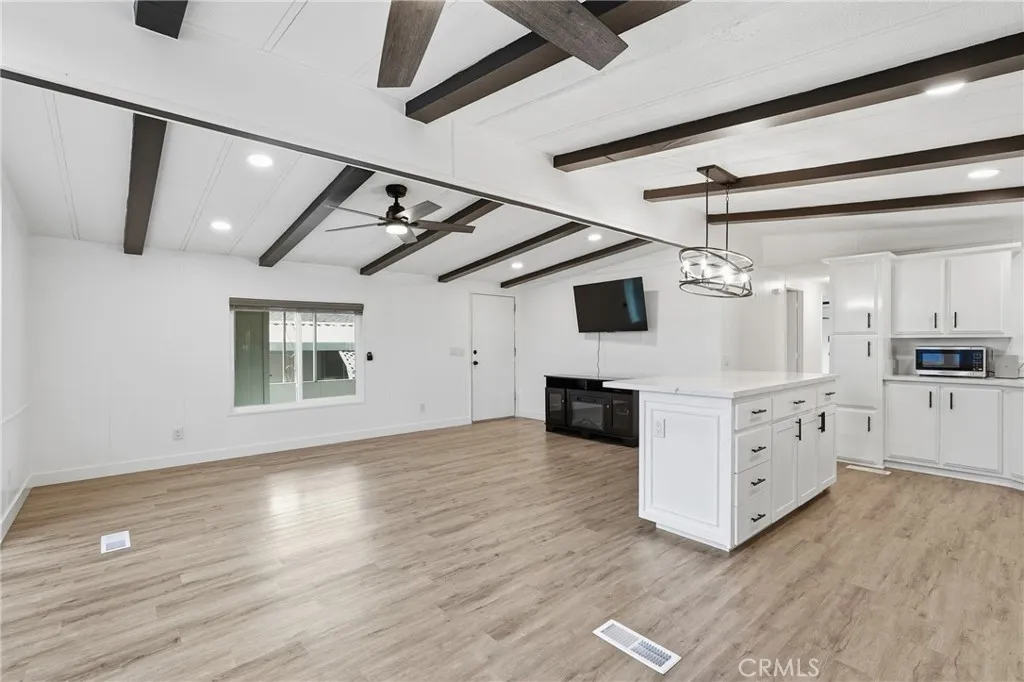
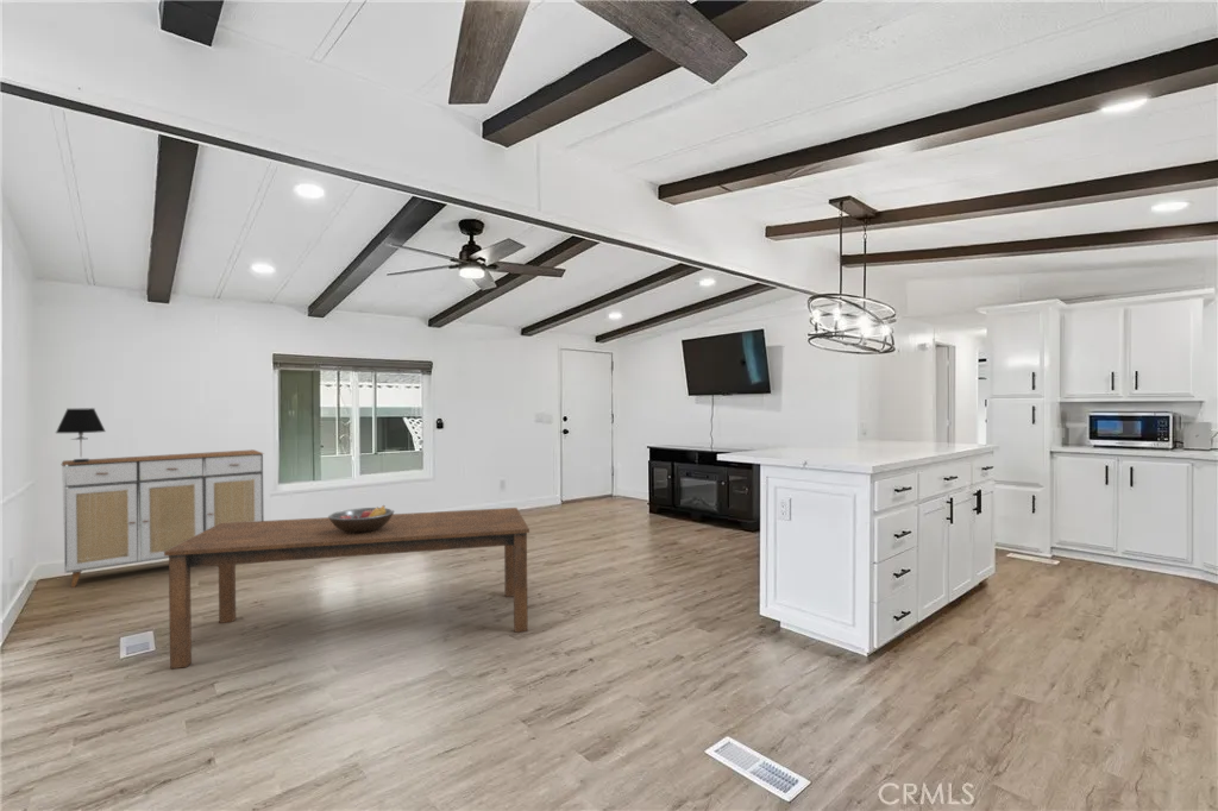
+ table lamp [55,407,107,463]
+ sideboard [61,448,265,589]
+ dining table [164,507,530,669]
+ fruit bowl [327,504,395,533]
